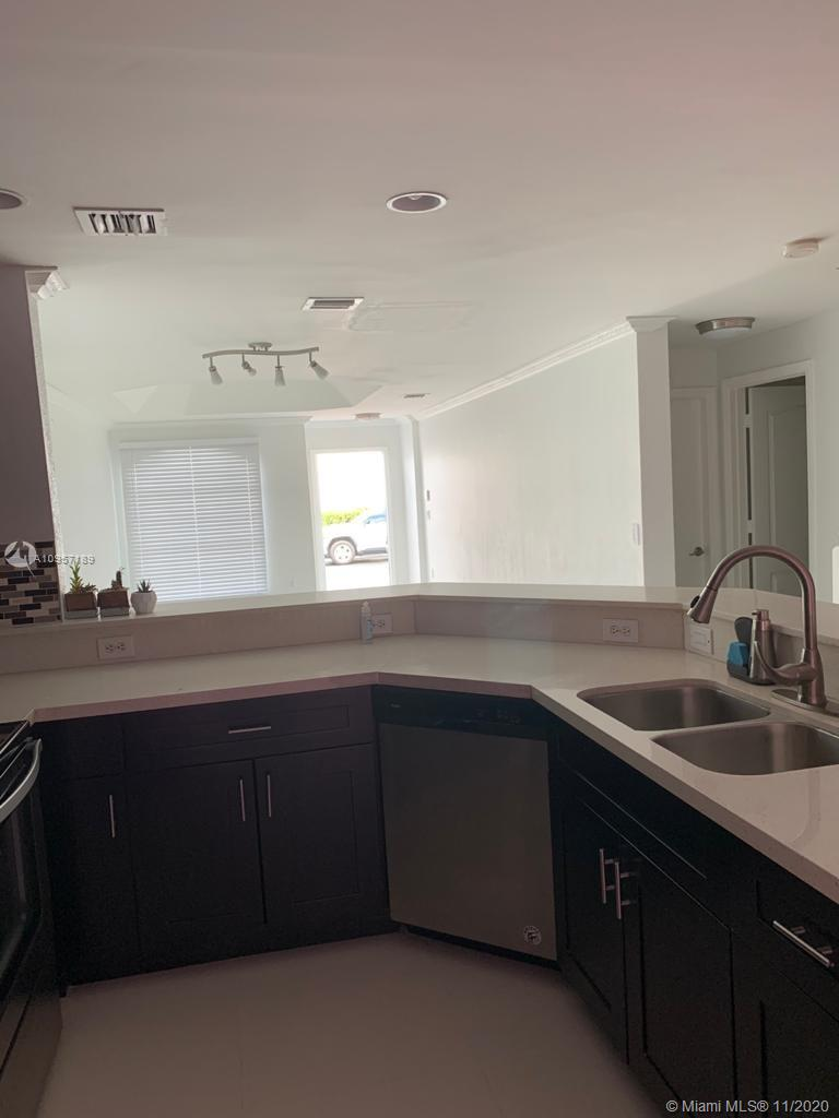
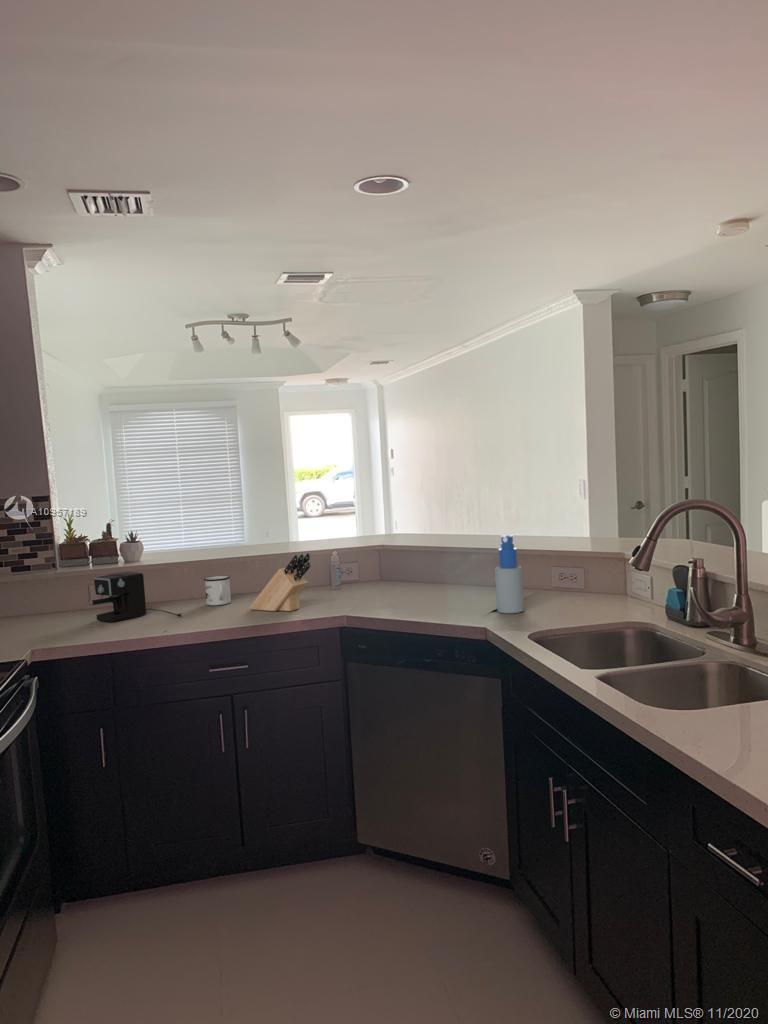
+ knife block [249,552,312,612]
+ spray bottle [494,534,525,614]
+ mug [203,575,232,606]
+ coffee maker [89,571,184,623]
